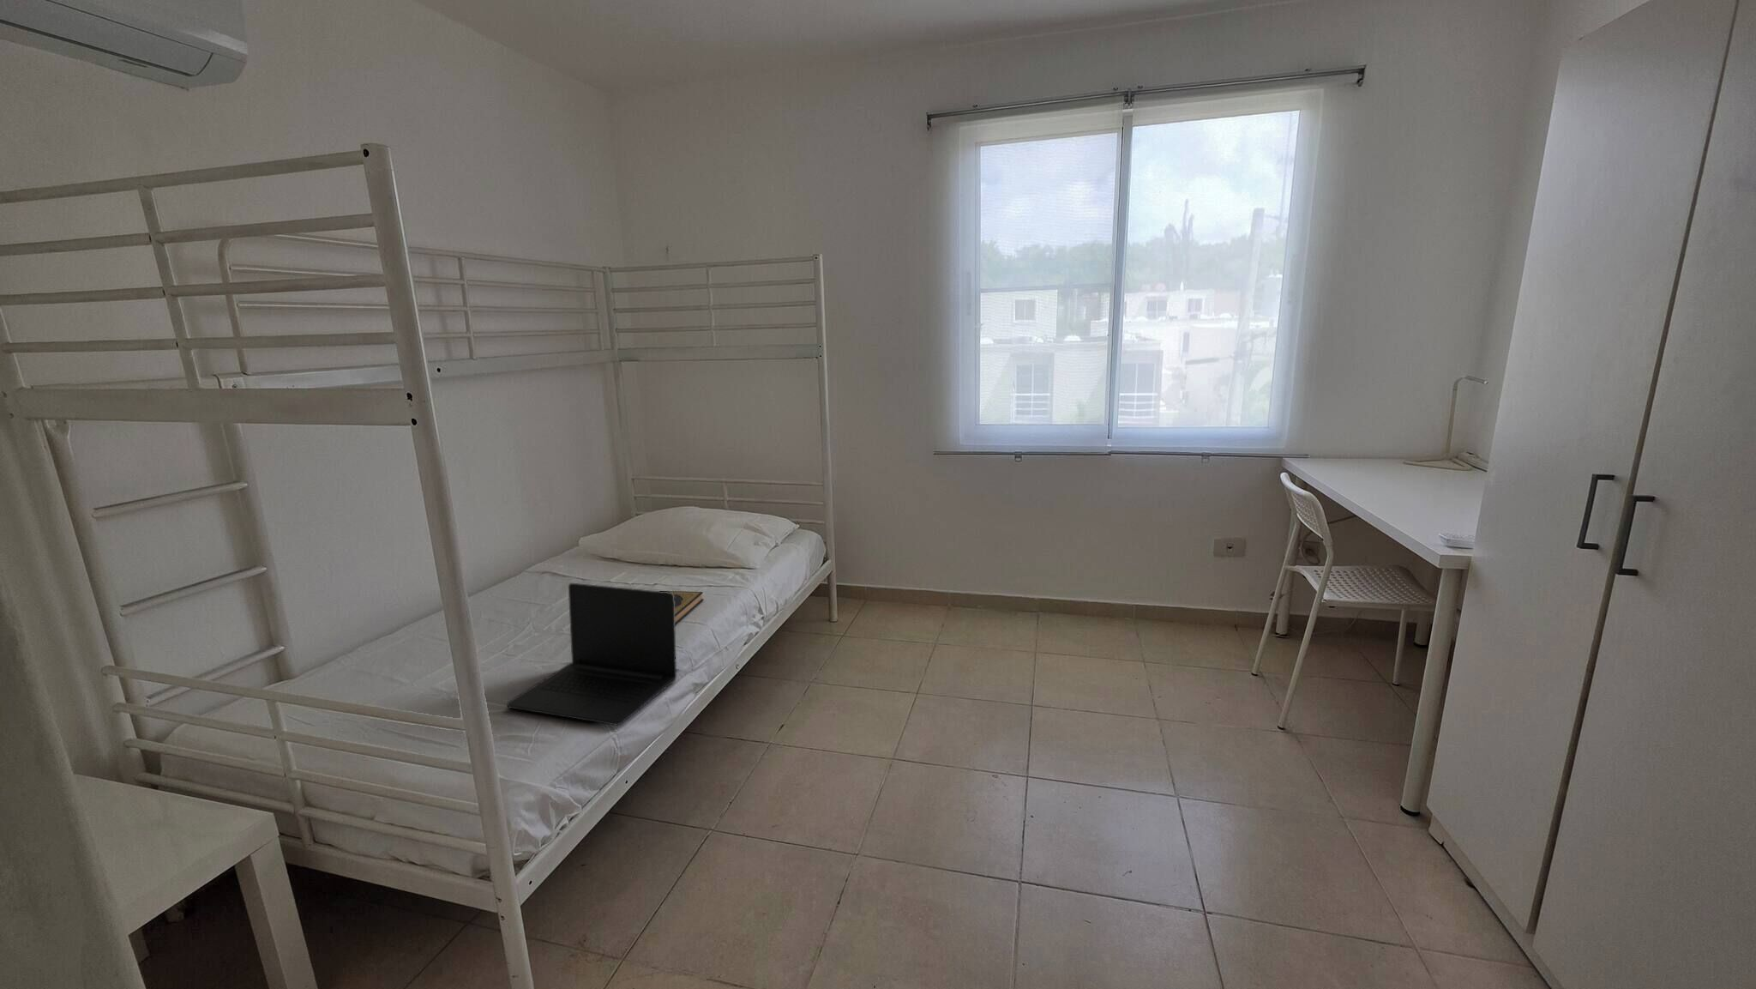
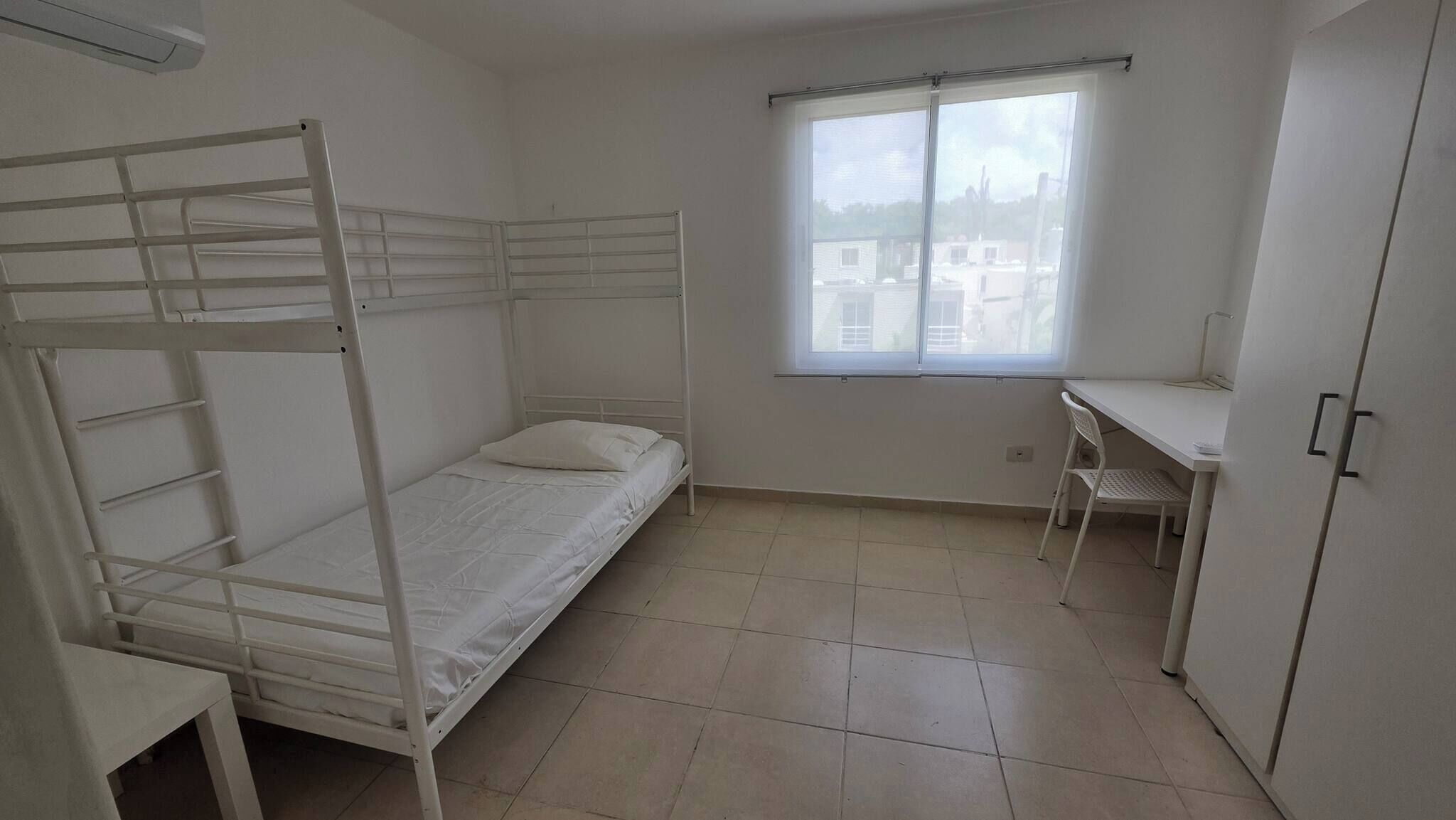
- hardback book [658,590,704,626]
- laptop [505,583,678,726]
